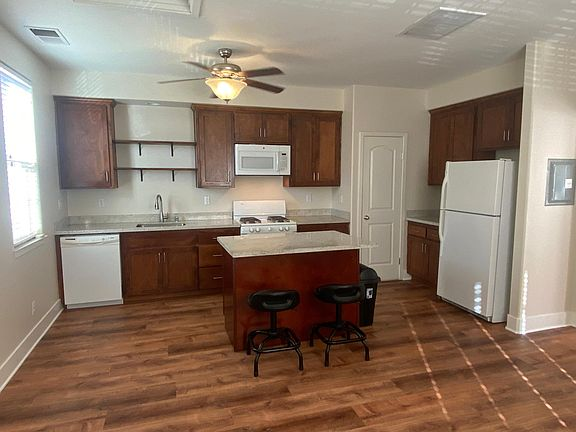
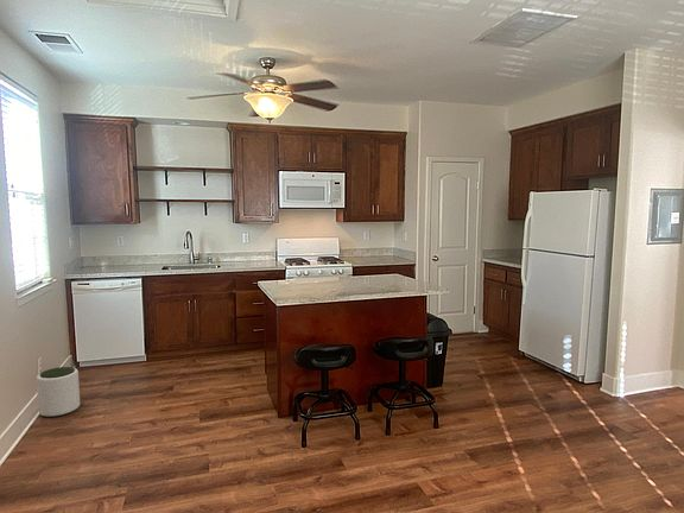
+ plant pot [36,366,81,418]
